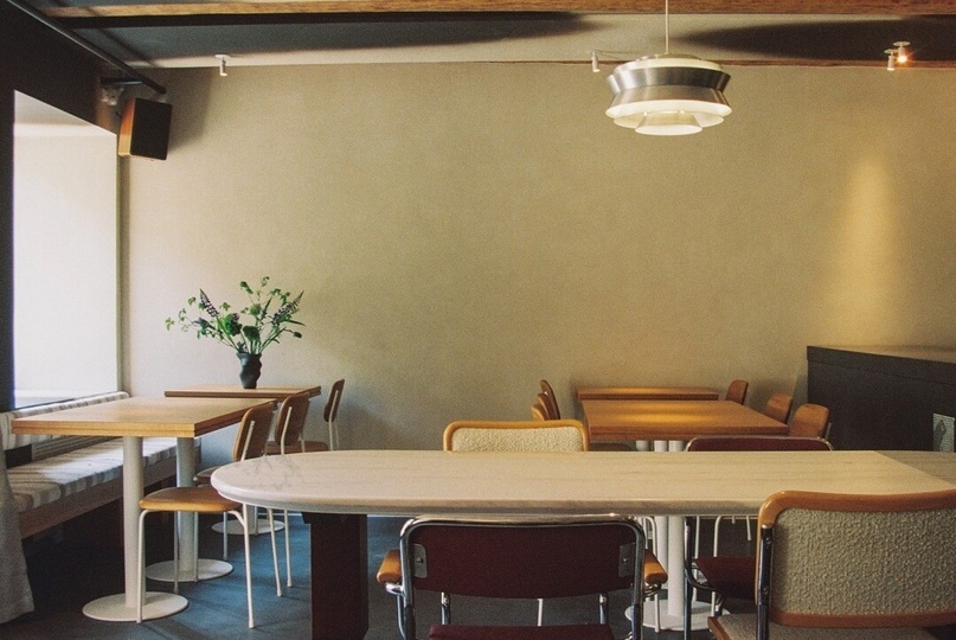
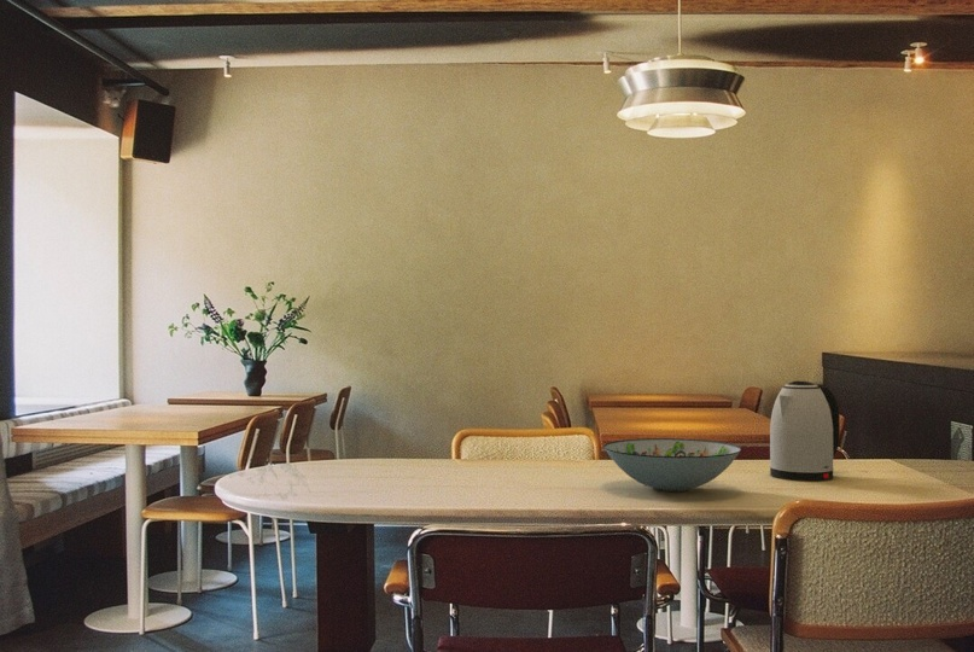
+ kettle [769,380,841,482]
+ decorative bowl [602,437,742,493]
